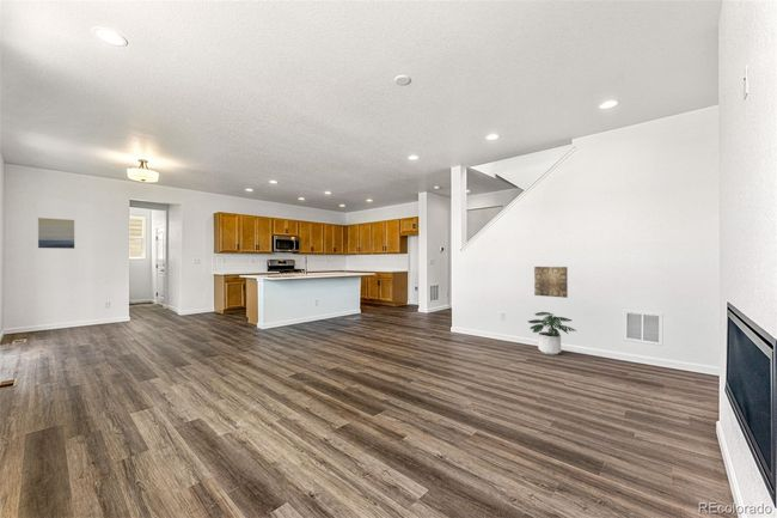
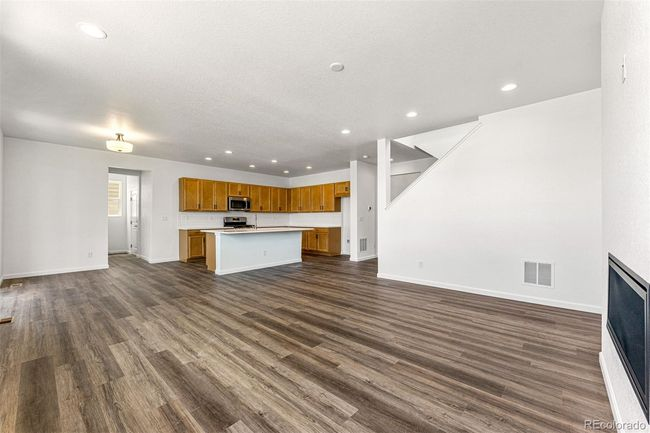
- wall art [37,217,75,250]
- potted plant [526,311,577,355]
- wall art [533,266,569,299]
